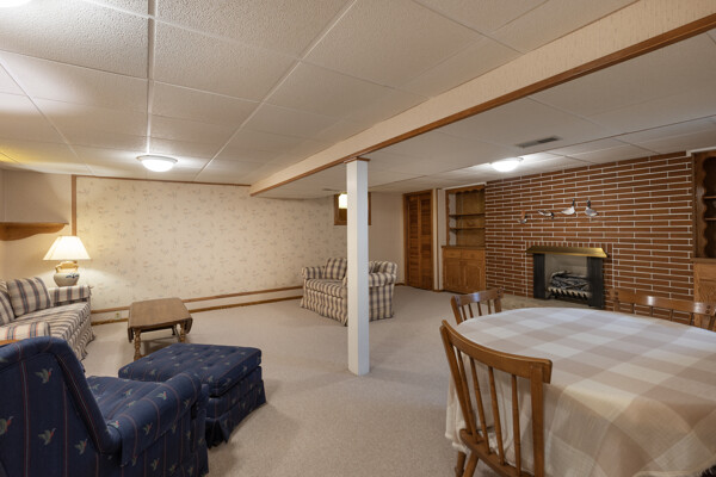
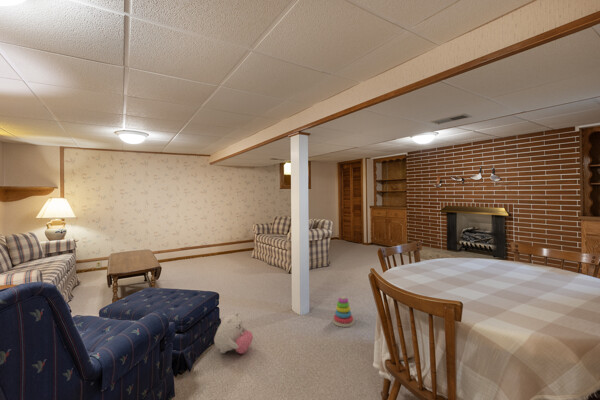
+ plush toy [213,312,254,355]
+ stacking toy [332,295,355,328]
